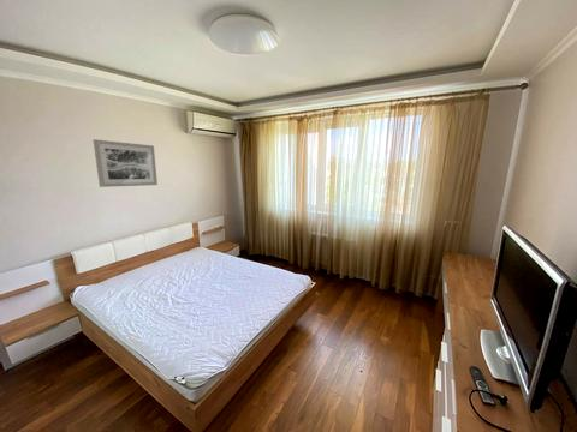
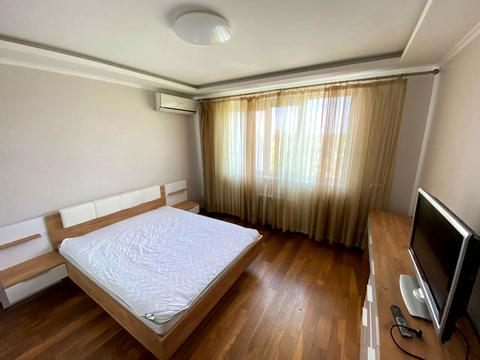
- wall art [91,138,159,188]
